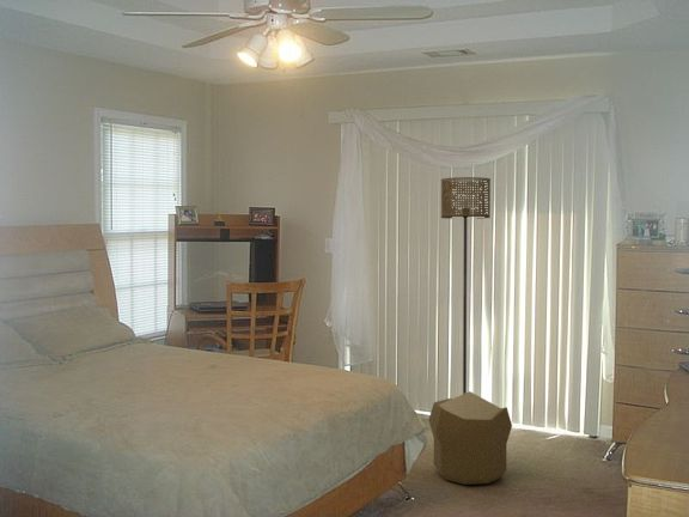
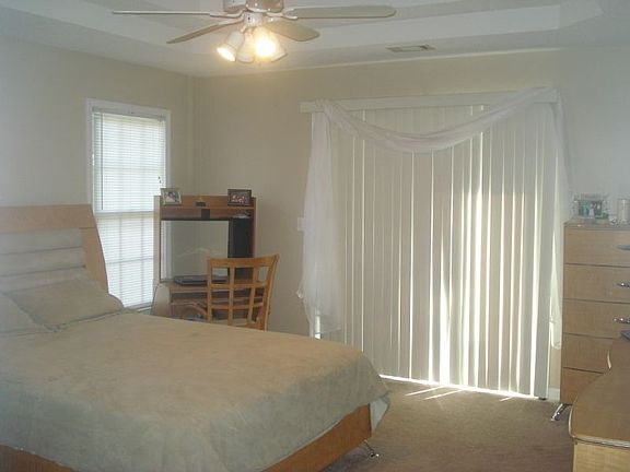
- floor lamp [440,176,492,395]
- pouf [428,390,513,486]
